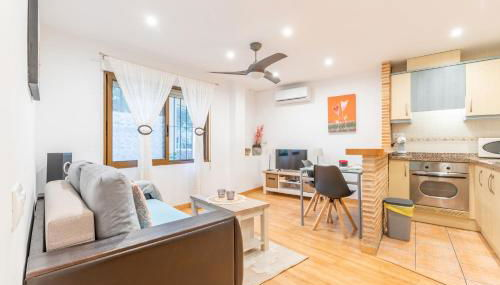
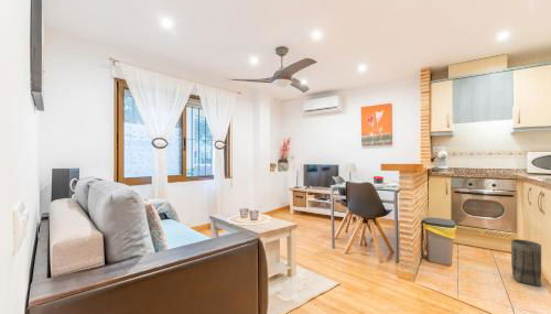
+ basket [510,238,542,288]
